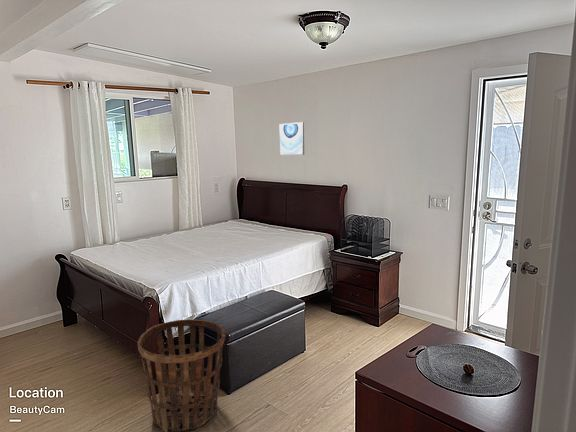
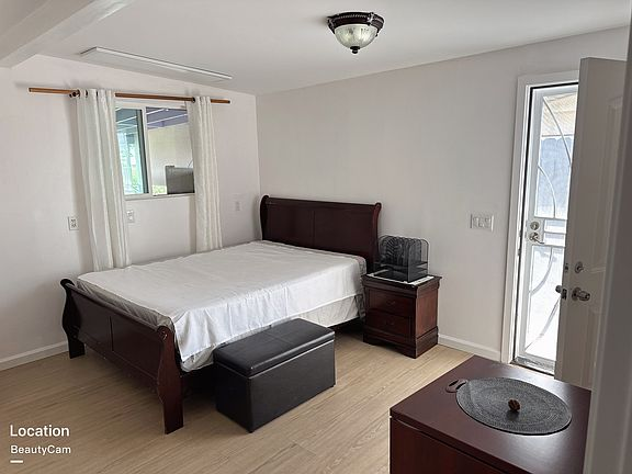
- wall art [278,121,305,156]
- basket [137,318,227,432]
